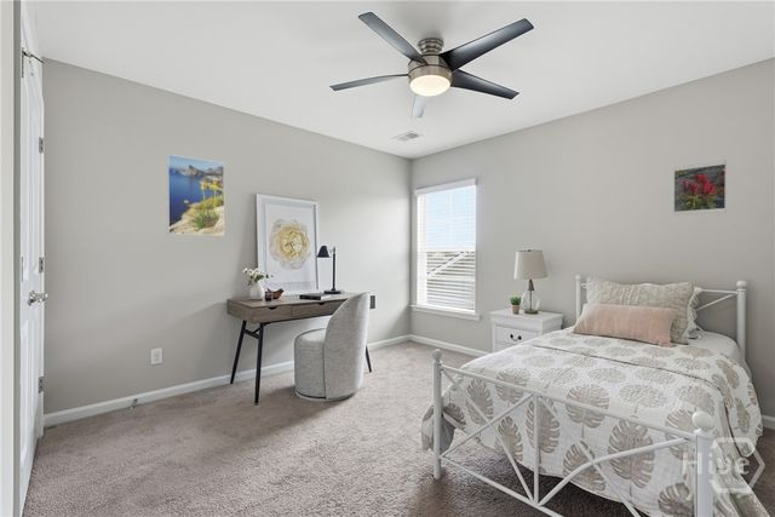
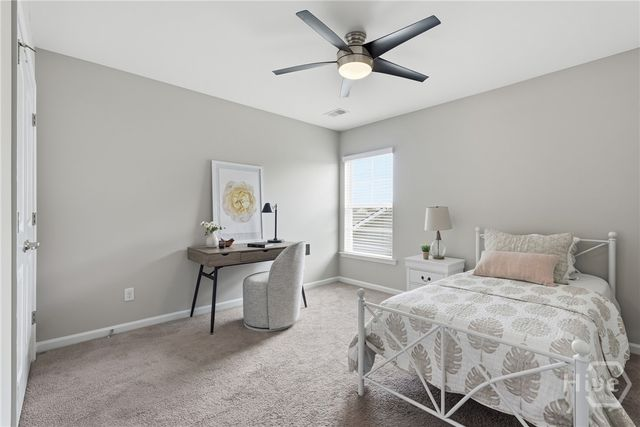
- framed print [672,160,728,217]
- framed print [166,154,225,237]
